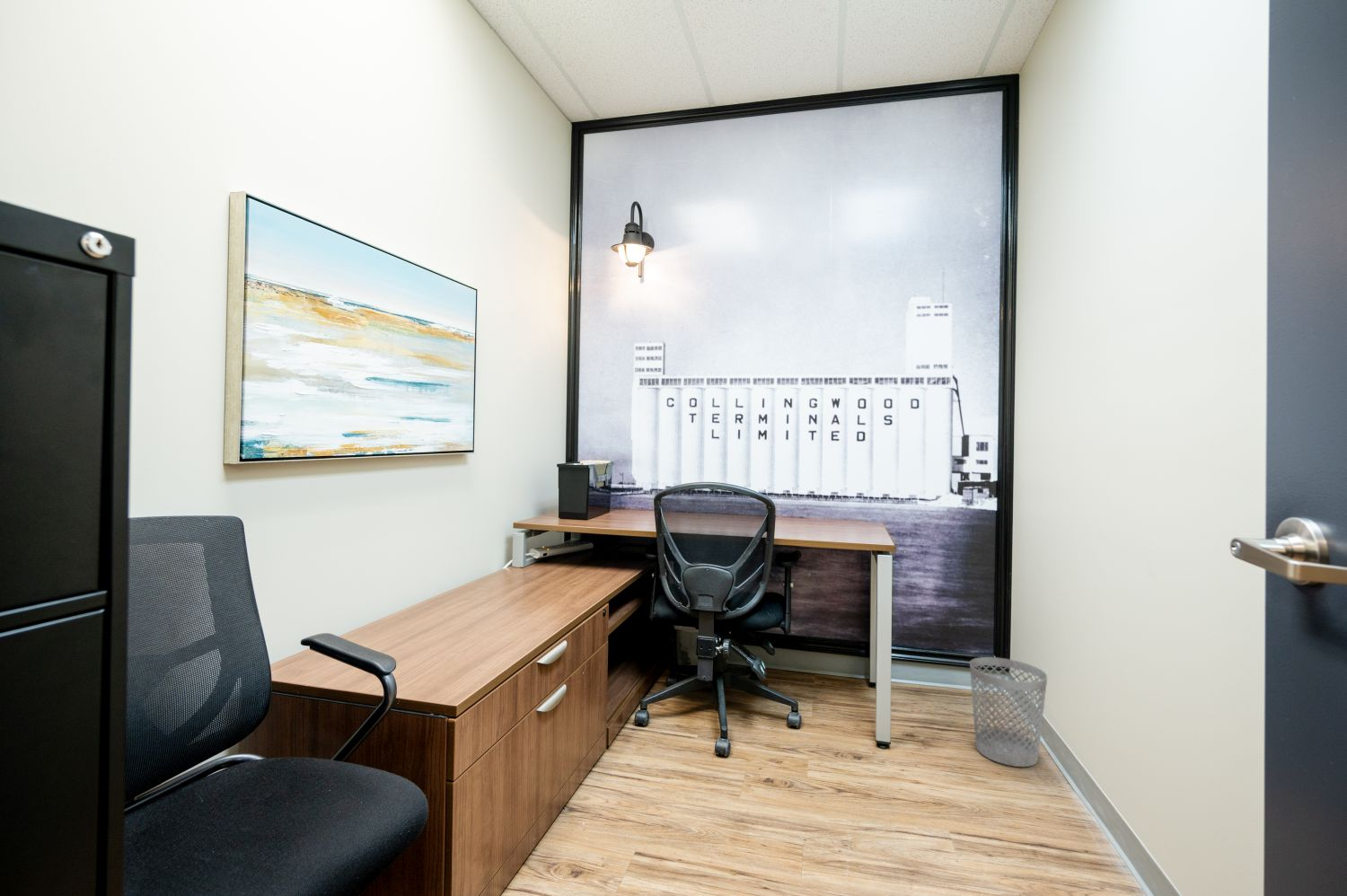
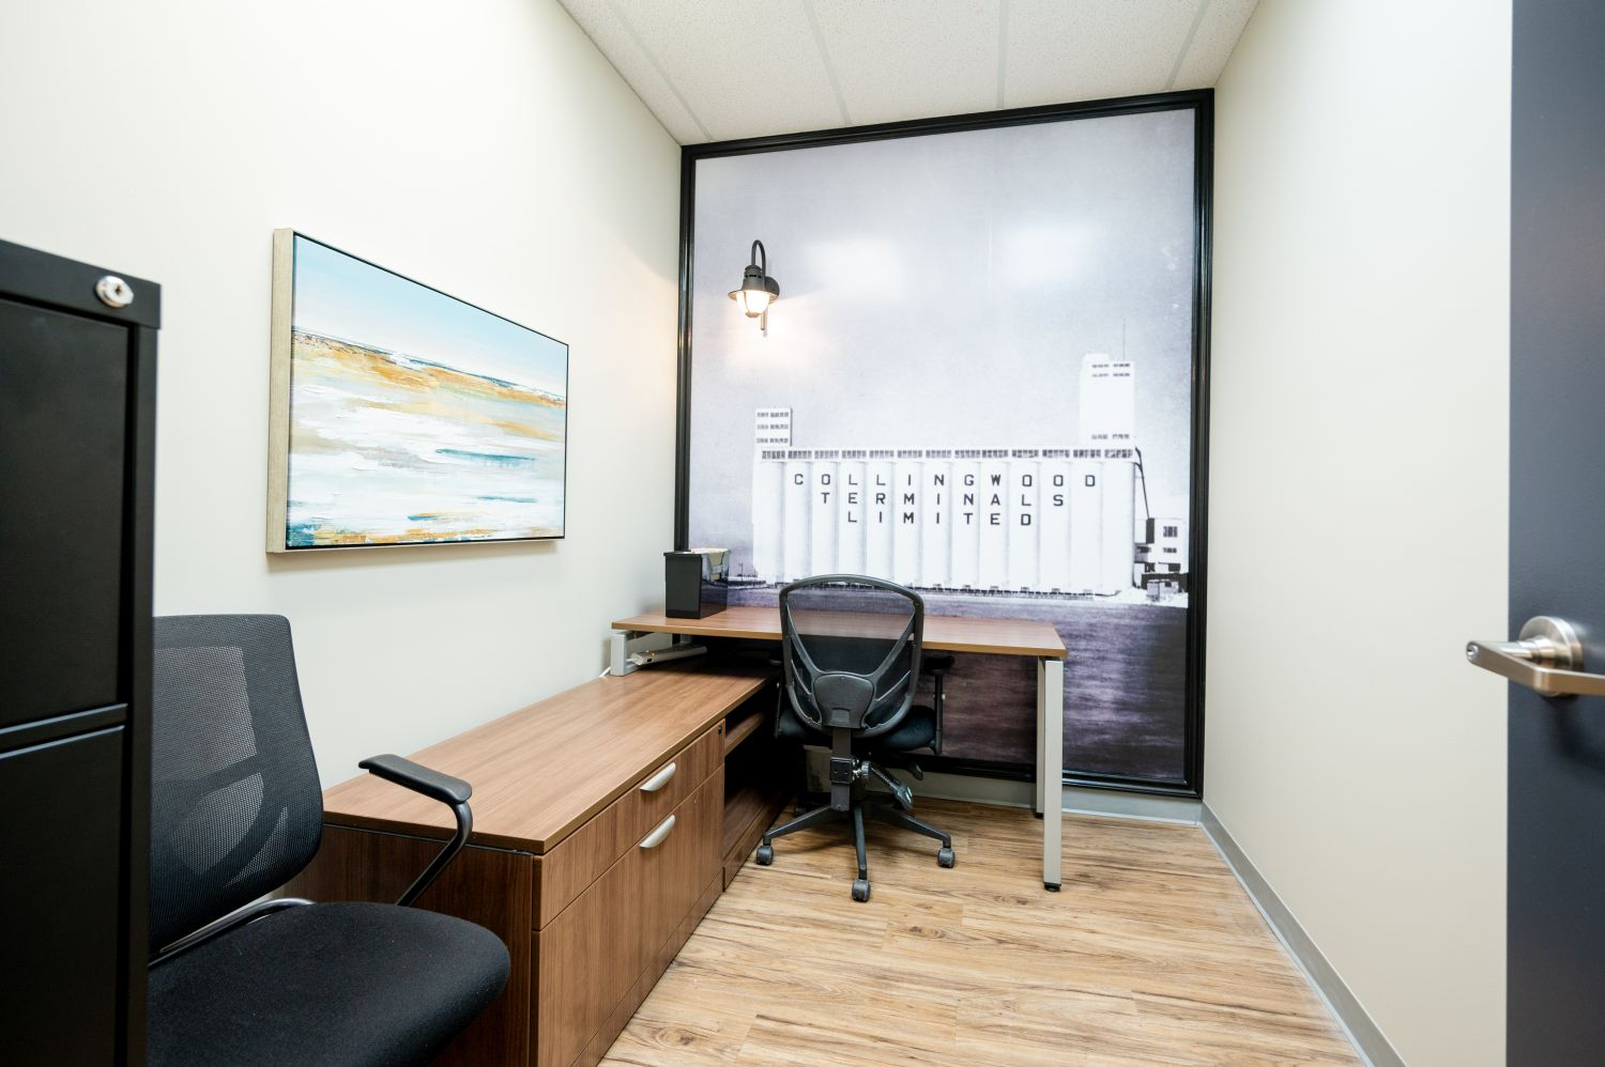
- wastebasket [969,656,1048,768]
